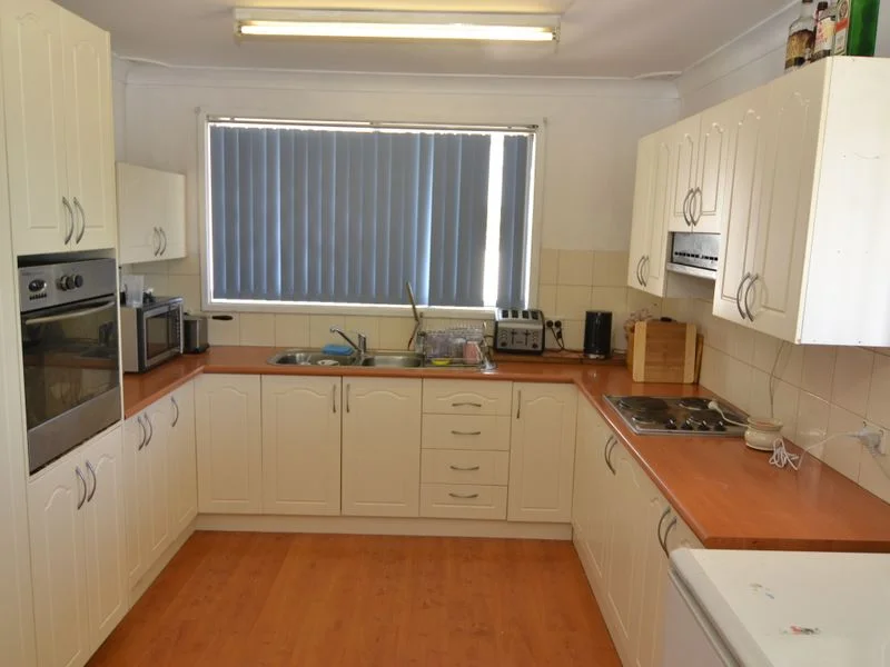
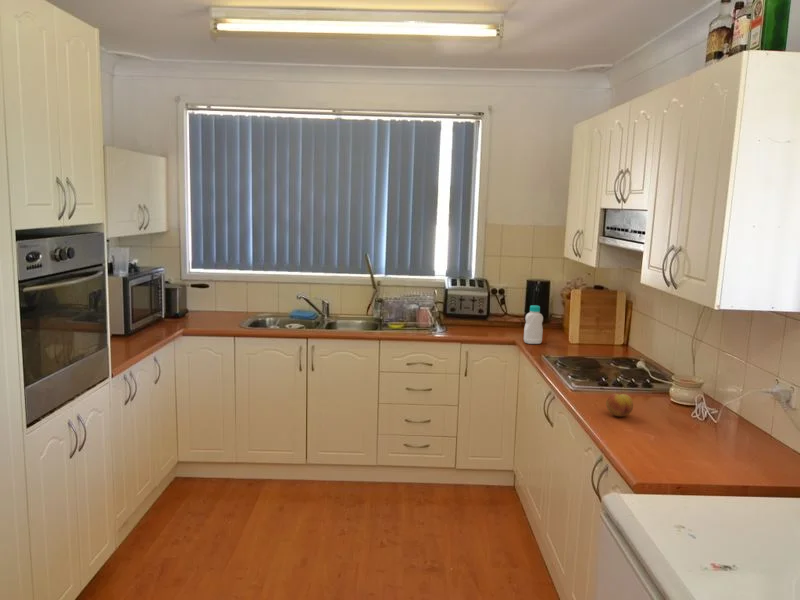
+ bottle [523,304,544,345]
+ fruit [605,393,634,417]
